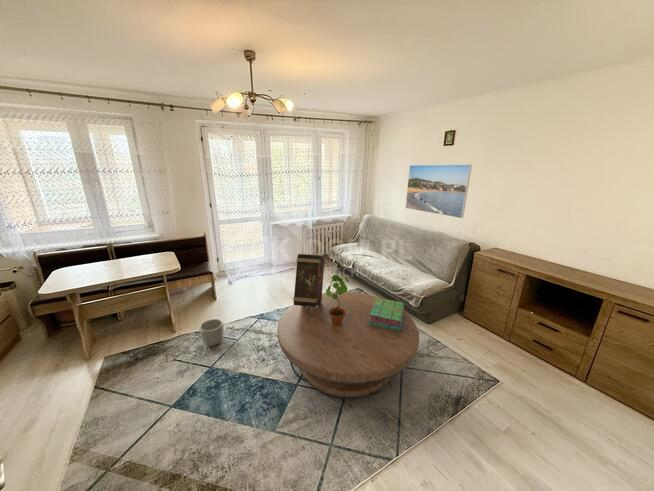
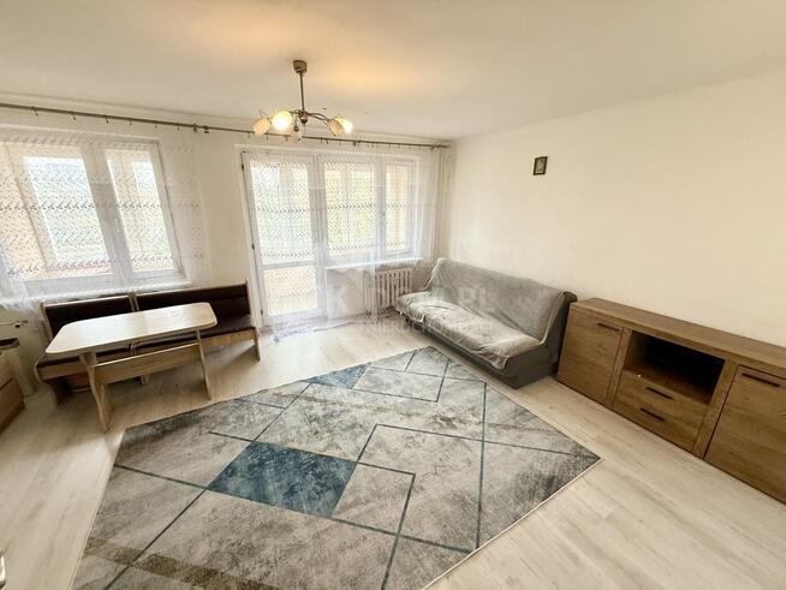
- potted plant [325,274,349,325]
- stack of books [368,297,405,331]
- coffee table [276,291,420,399]
- planter [198,318,224,347]
- decorative container [292,253,326,314]
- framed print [404,163,473,219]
